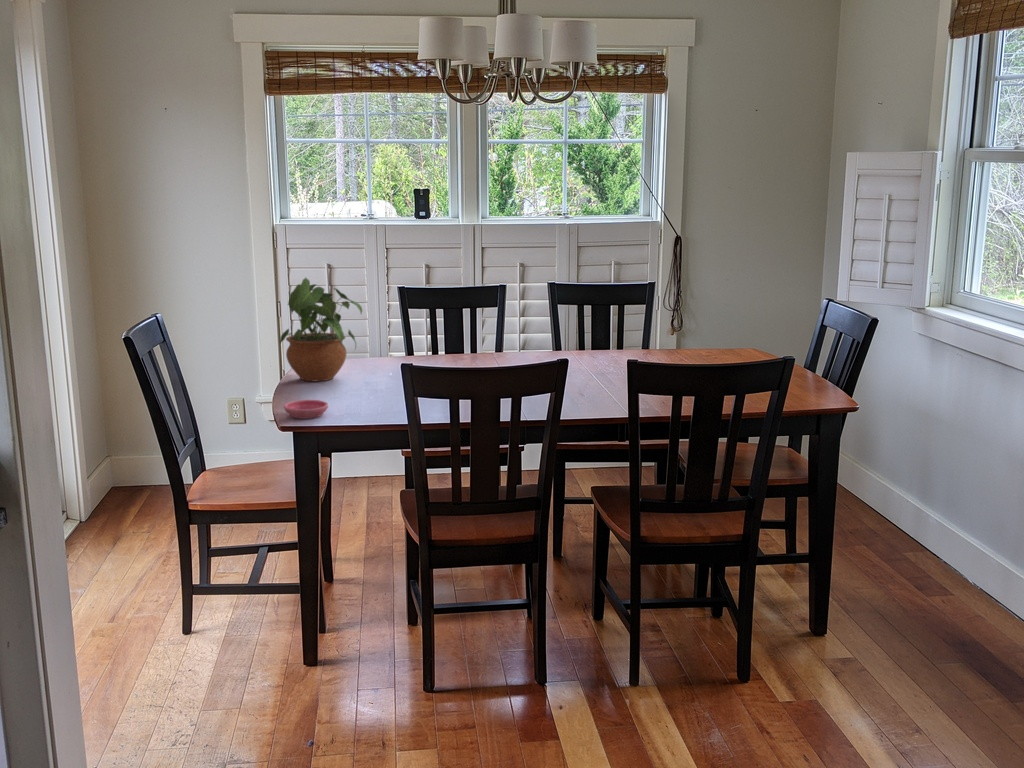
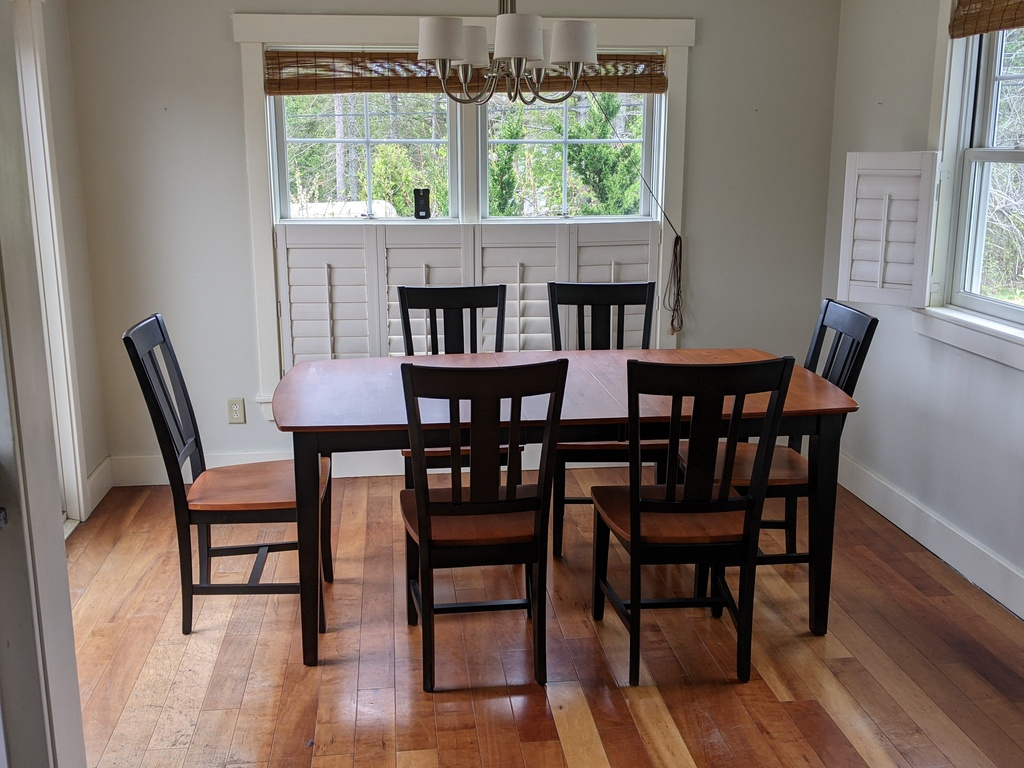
- saucer [283,399,329,420]
- potted plant [279,276,363,382]
